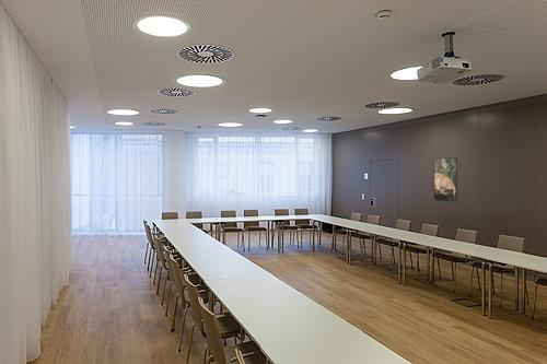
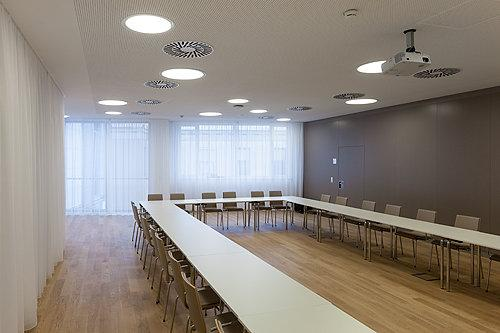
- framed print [433,156,458,203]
